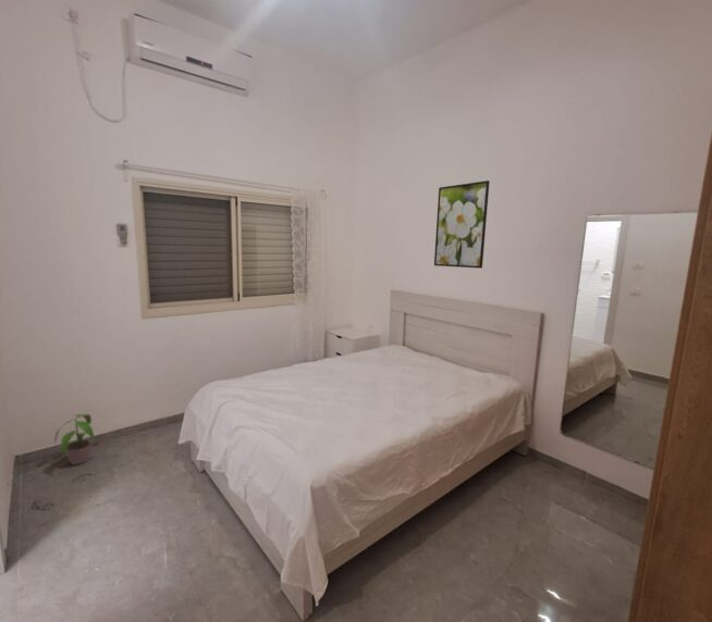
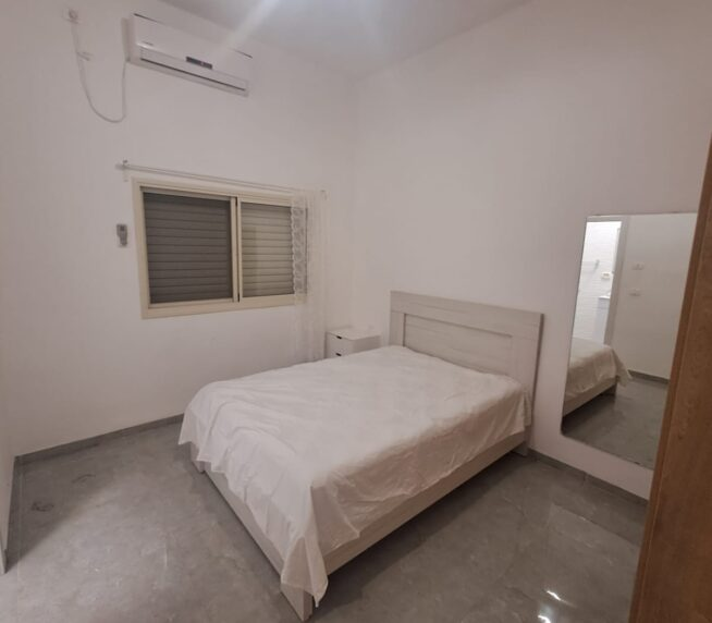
- potted plant [53,413,96,467]
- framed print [433,179,491,270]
